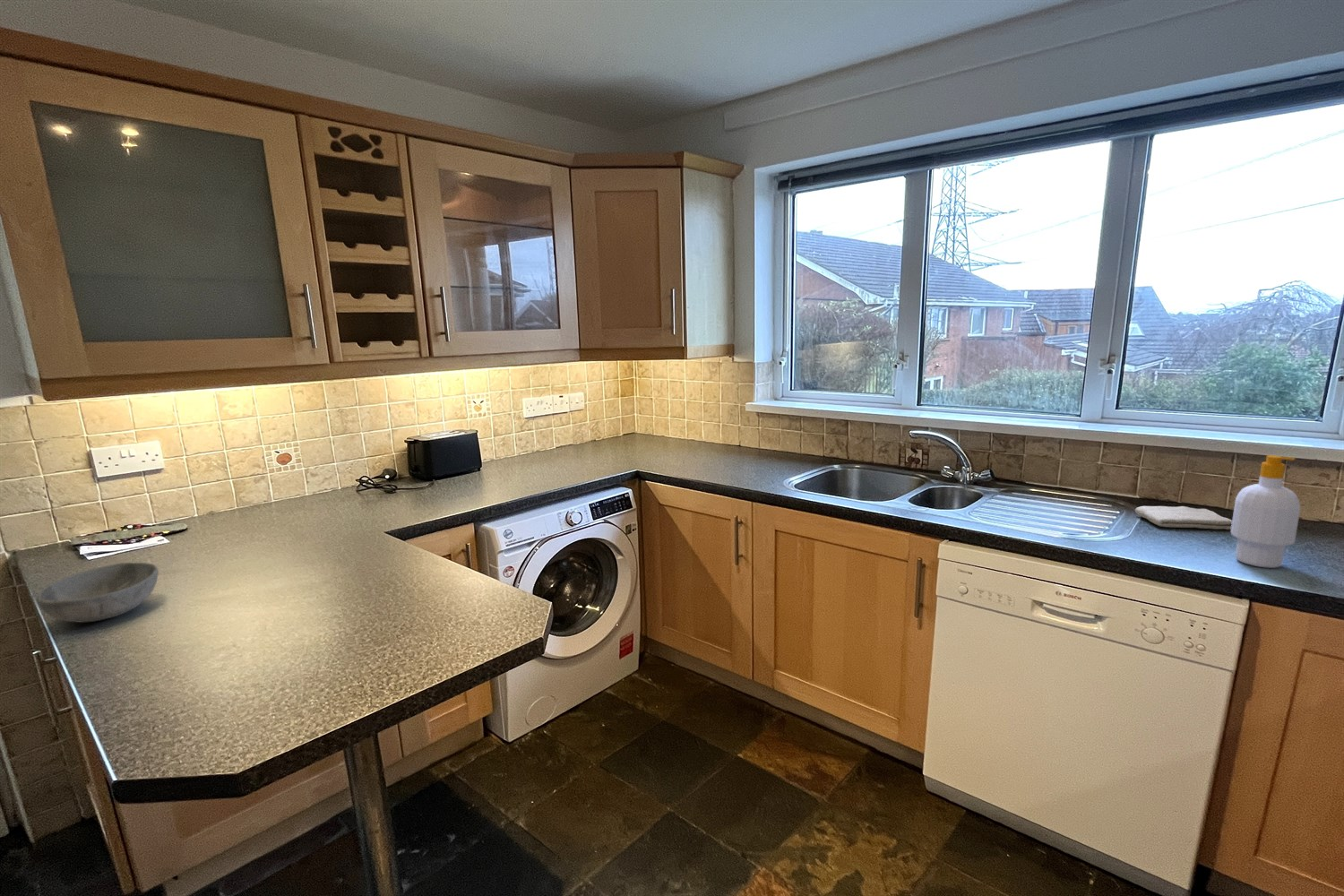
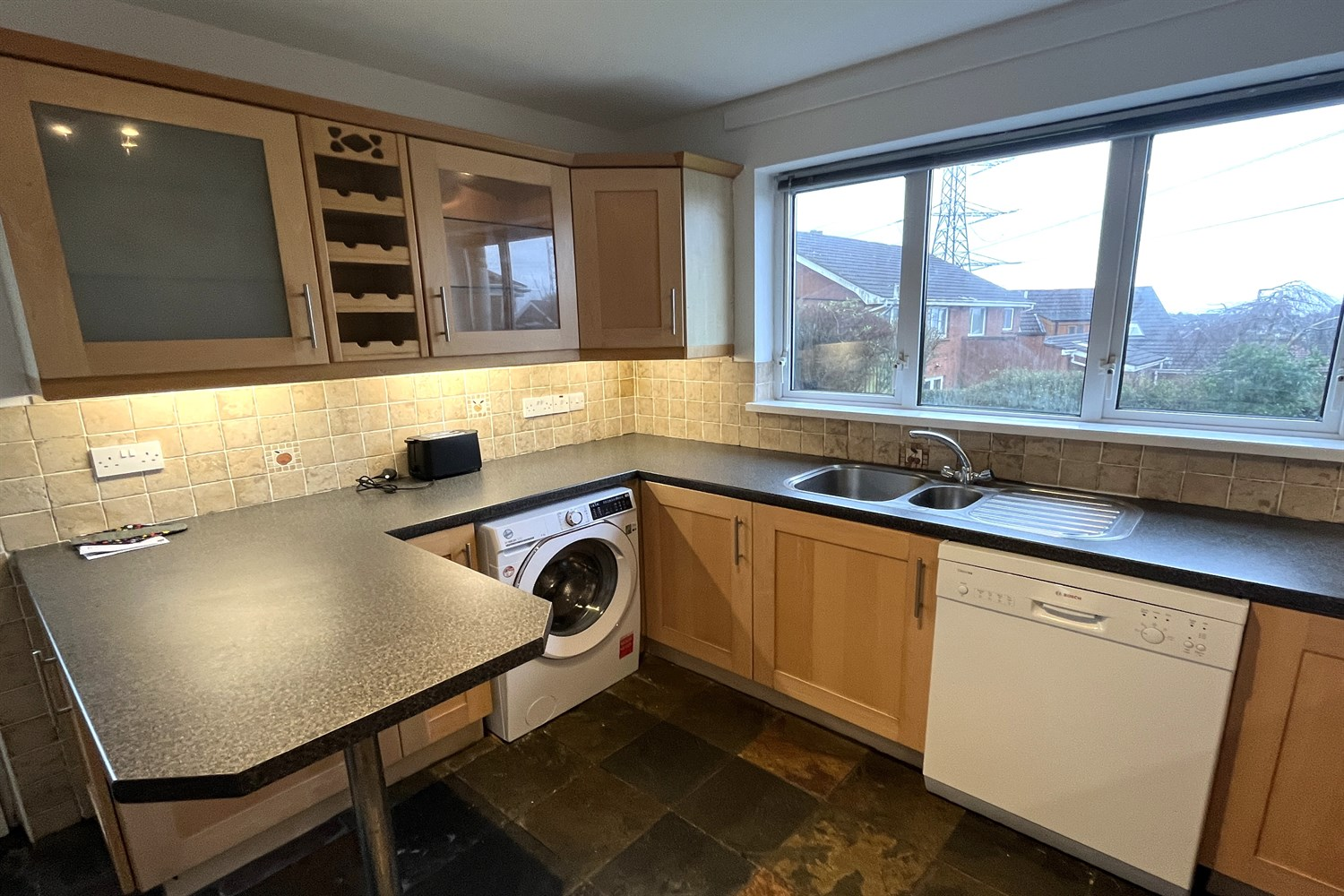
- bowl [36,562,159,624]
- washcloth [1134,505,1233,530]
- soap bottle [1230,454,1302,569]
